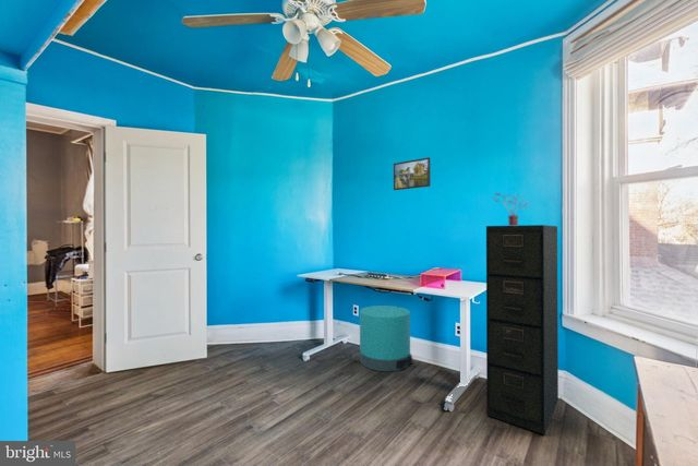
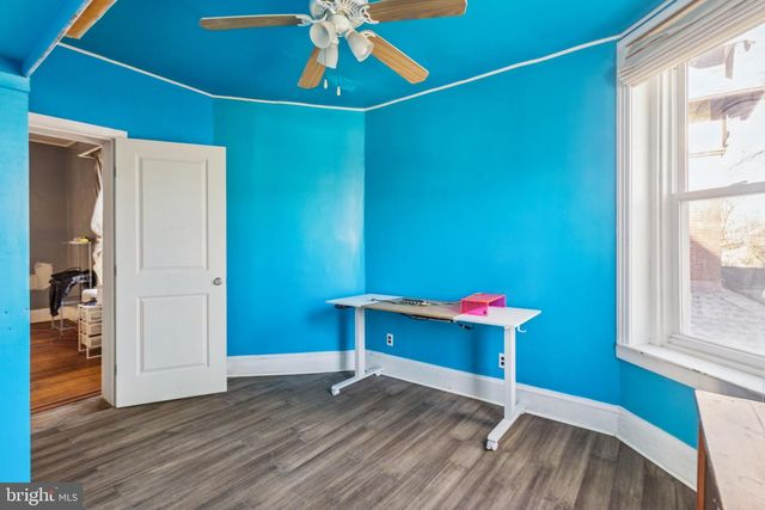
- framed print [393,156,432,191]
- potted plant [490,192,530,226]
- trash can [359,304,413,372]
- filing cabinet [485,224,559,435]
